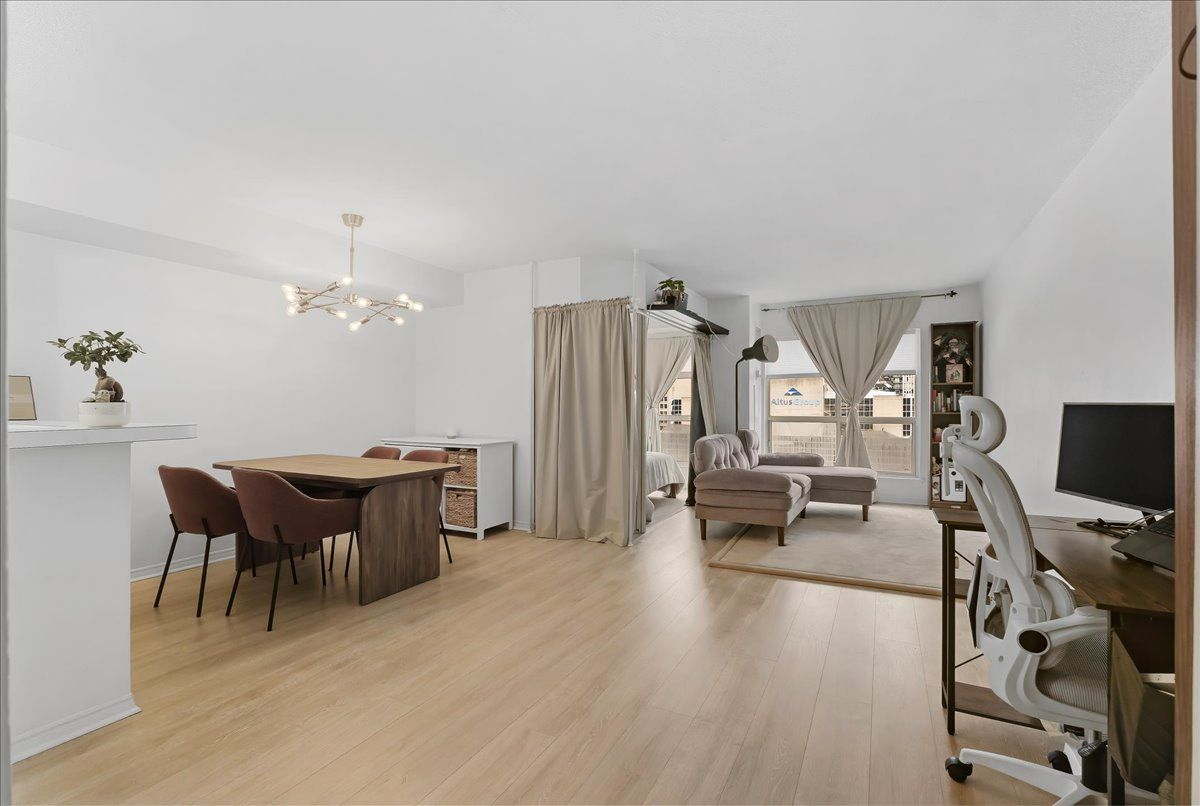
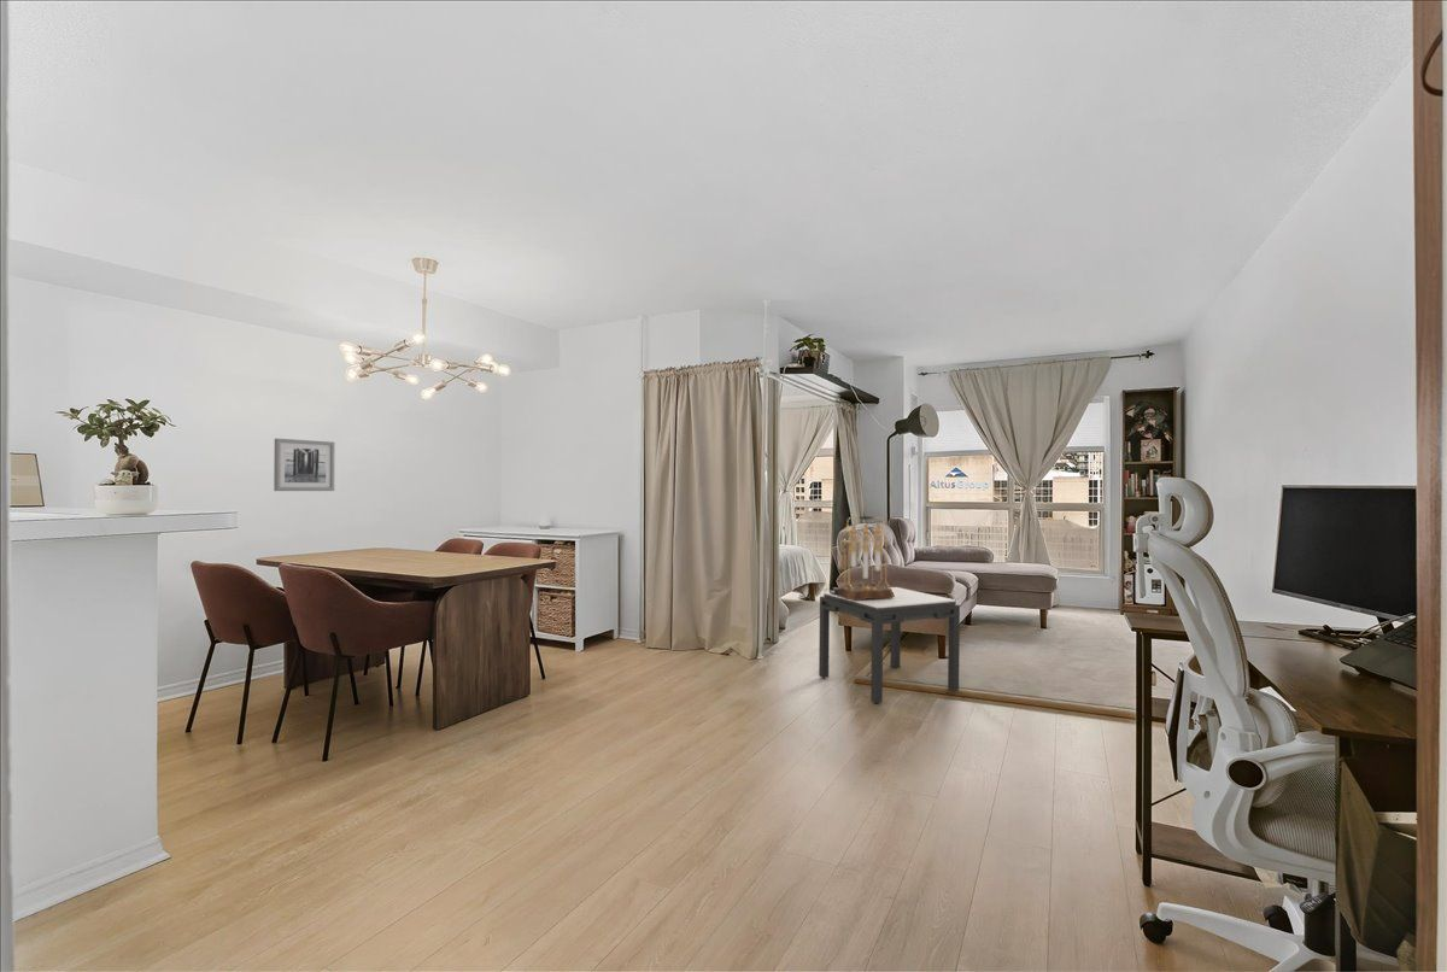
+ wall art [273,438,336,492]
+ side table [818,586,961,704]
+ table lamp [828,515,895,599]
